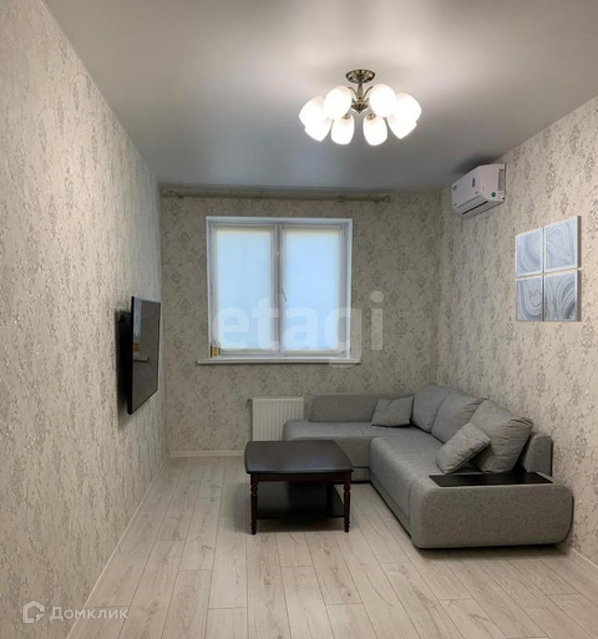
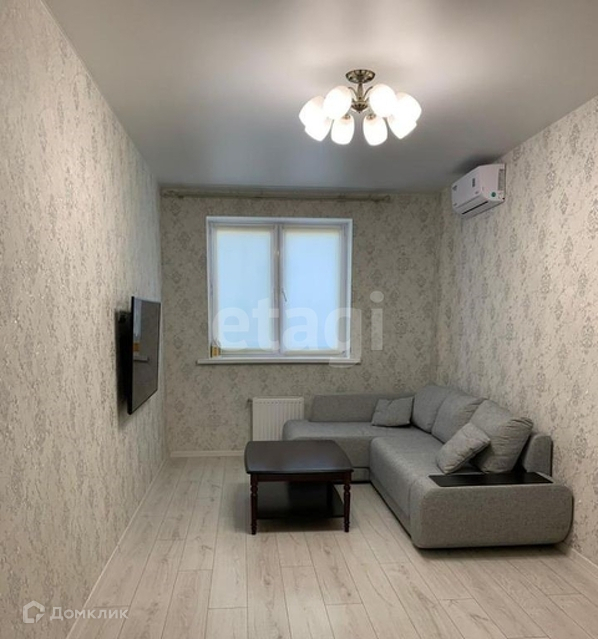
- wall art [515,215,582,323]
